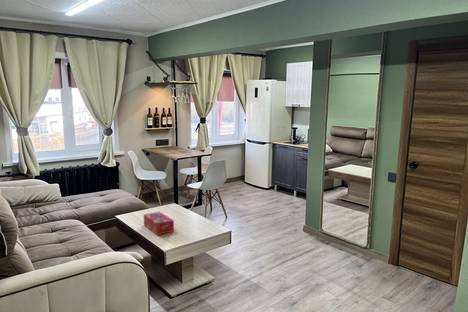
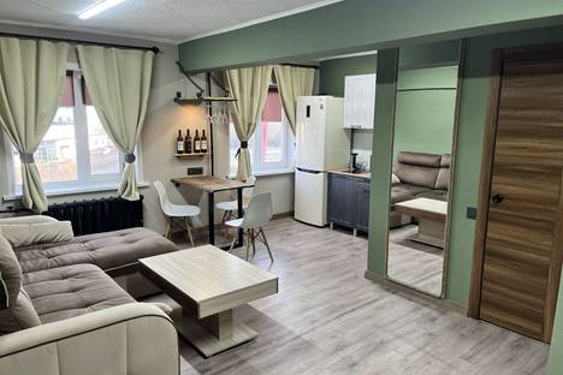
- tissue box [143,211,175,236]
